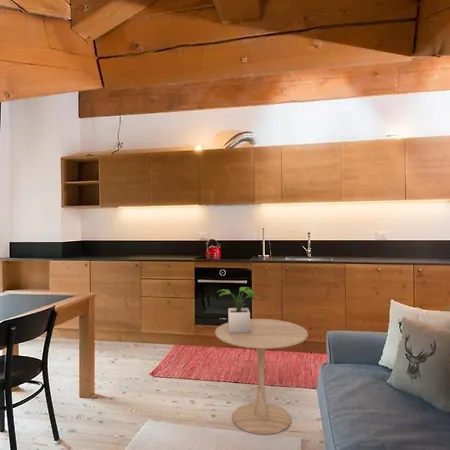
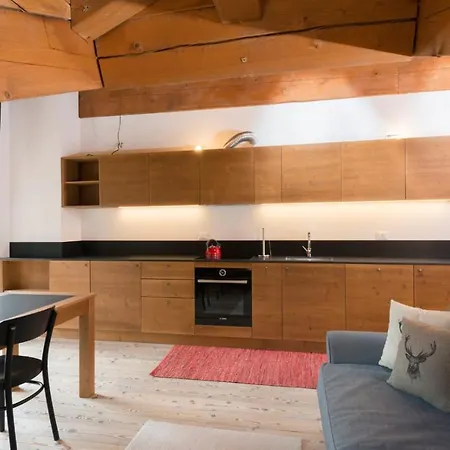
- potted plant [216,286,258,333]
- side table [214,318,309,435]
